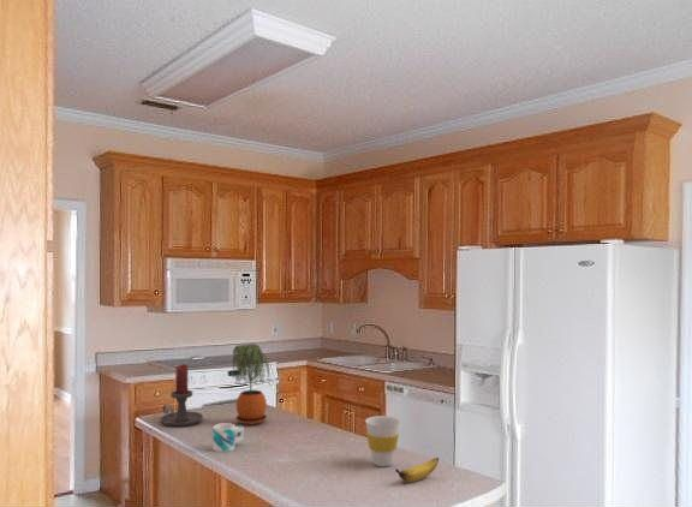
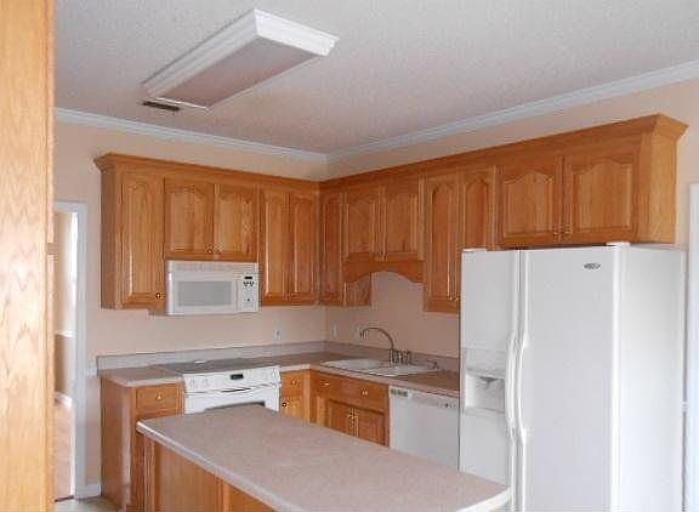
- banana [394,457,440,483]
- cup [364,414,401,467]
- mug [211,422,245,453]
- candle holder [160,363,204,428]
- potted plant [232,342,272,425]
